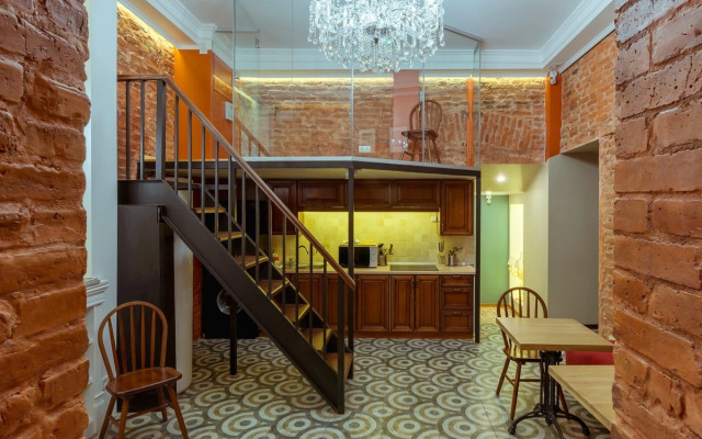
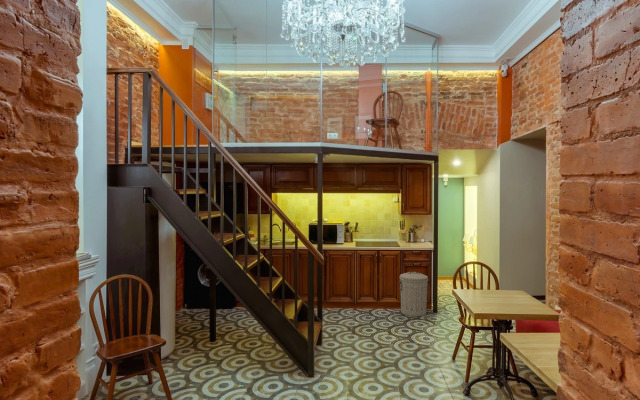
+ trash can [398,270,430,317]
